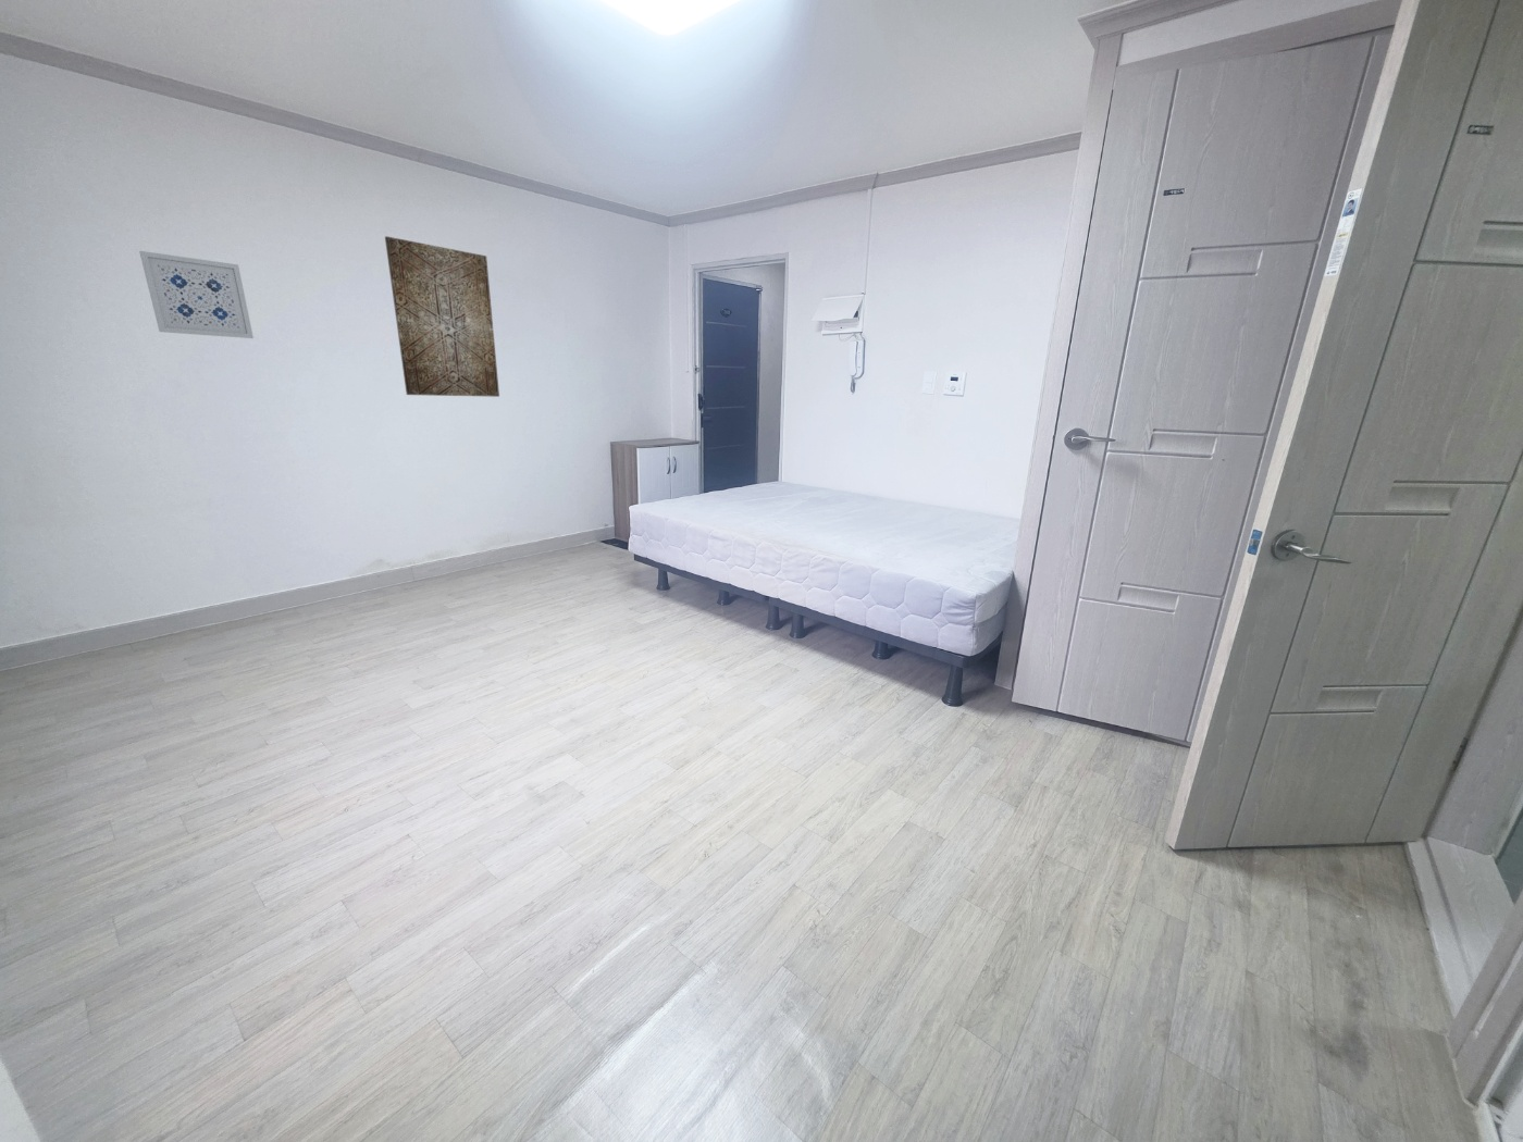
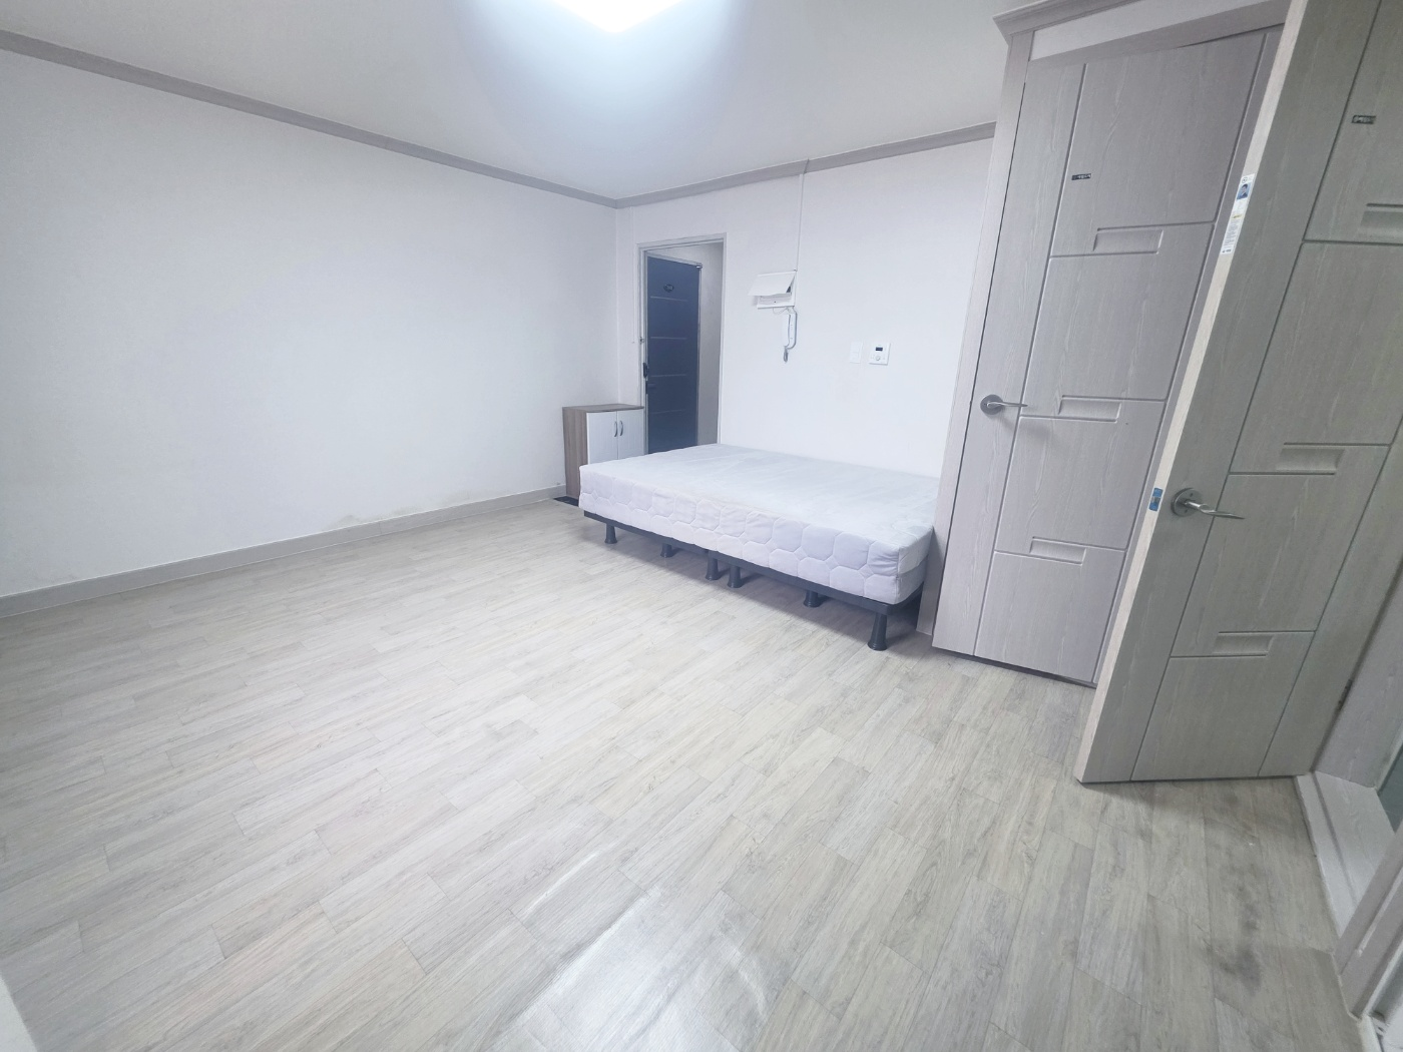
- wall art [138,251,254,339]
- wall art [384,235,500,398]
